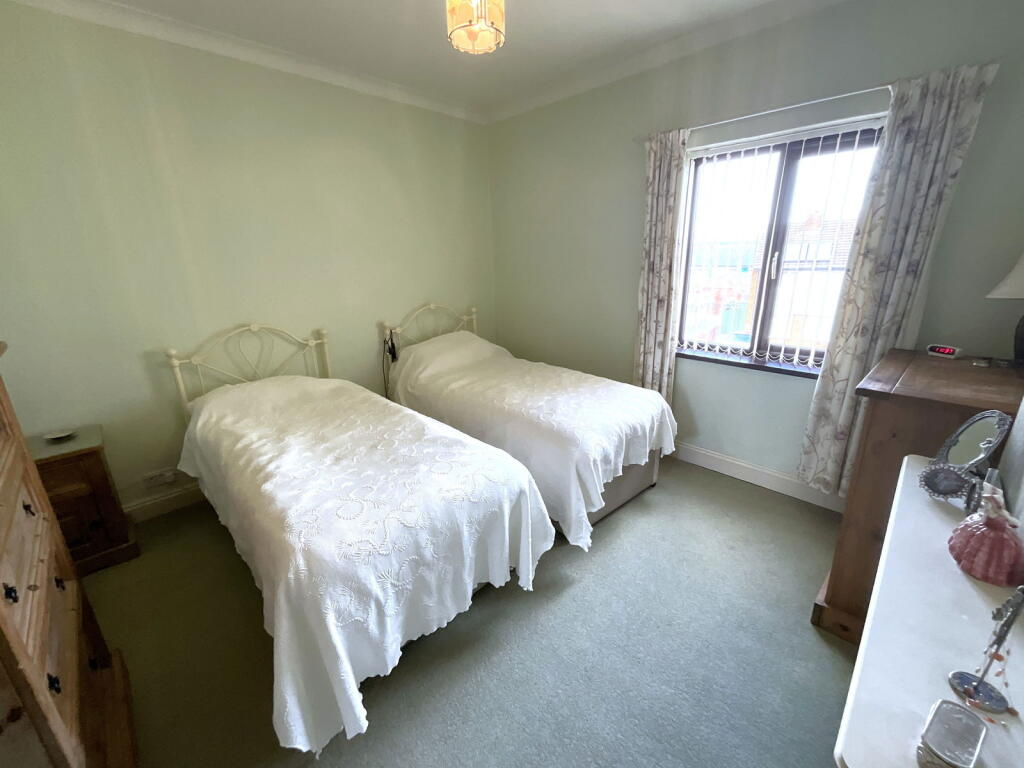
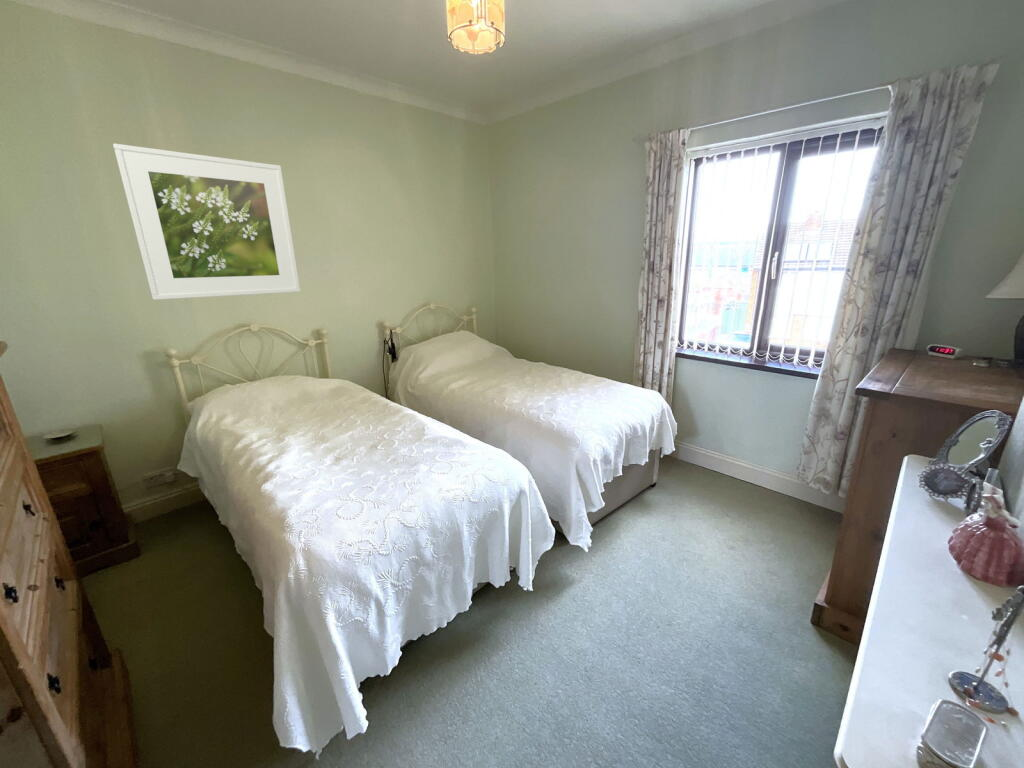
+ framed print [112,143,301,301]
